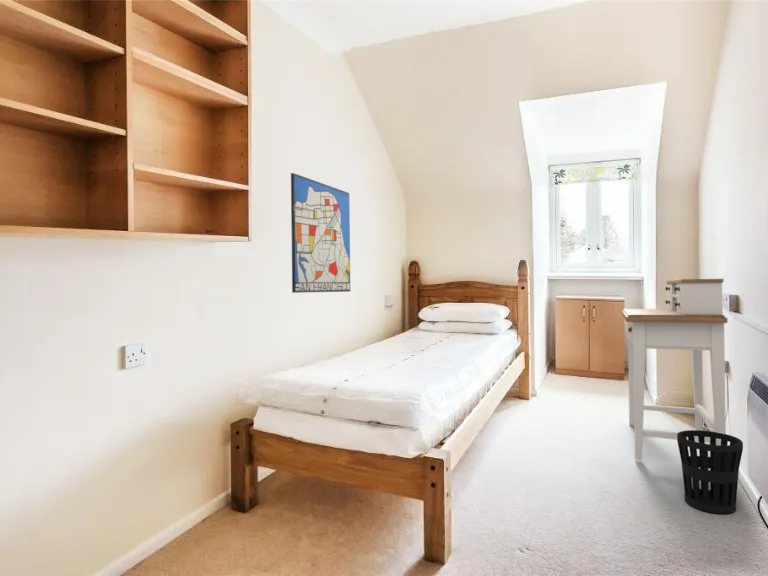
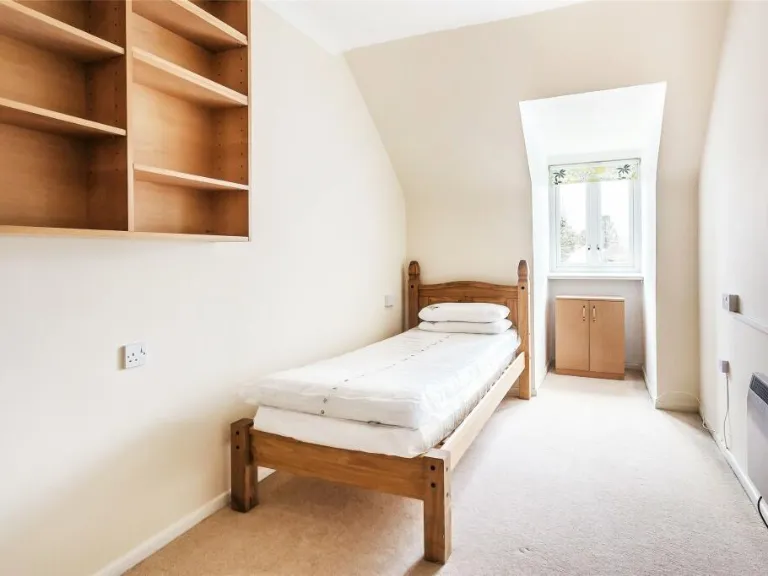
- wastebasket [676,429,744,514]
- wall art [290,172,351,294]
- desk [621,278,729,461]
